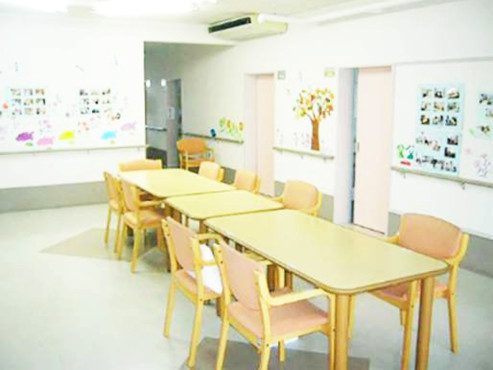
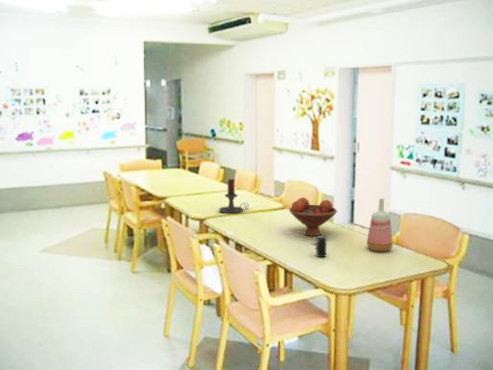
+ cup [310,235,328,258]
+ vase [366,198,394,252]
+ candle holder [218,178,250,214]
+ fruit bowl [288,196,338,237]
